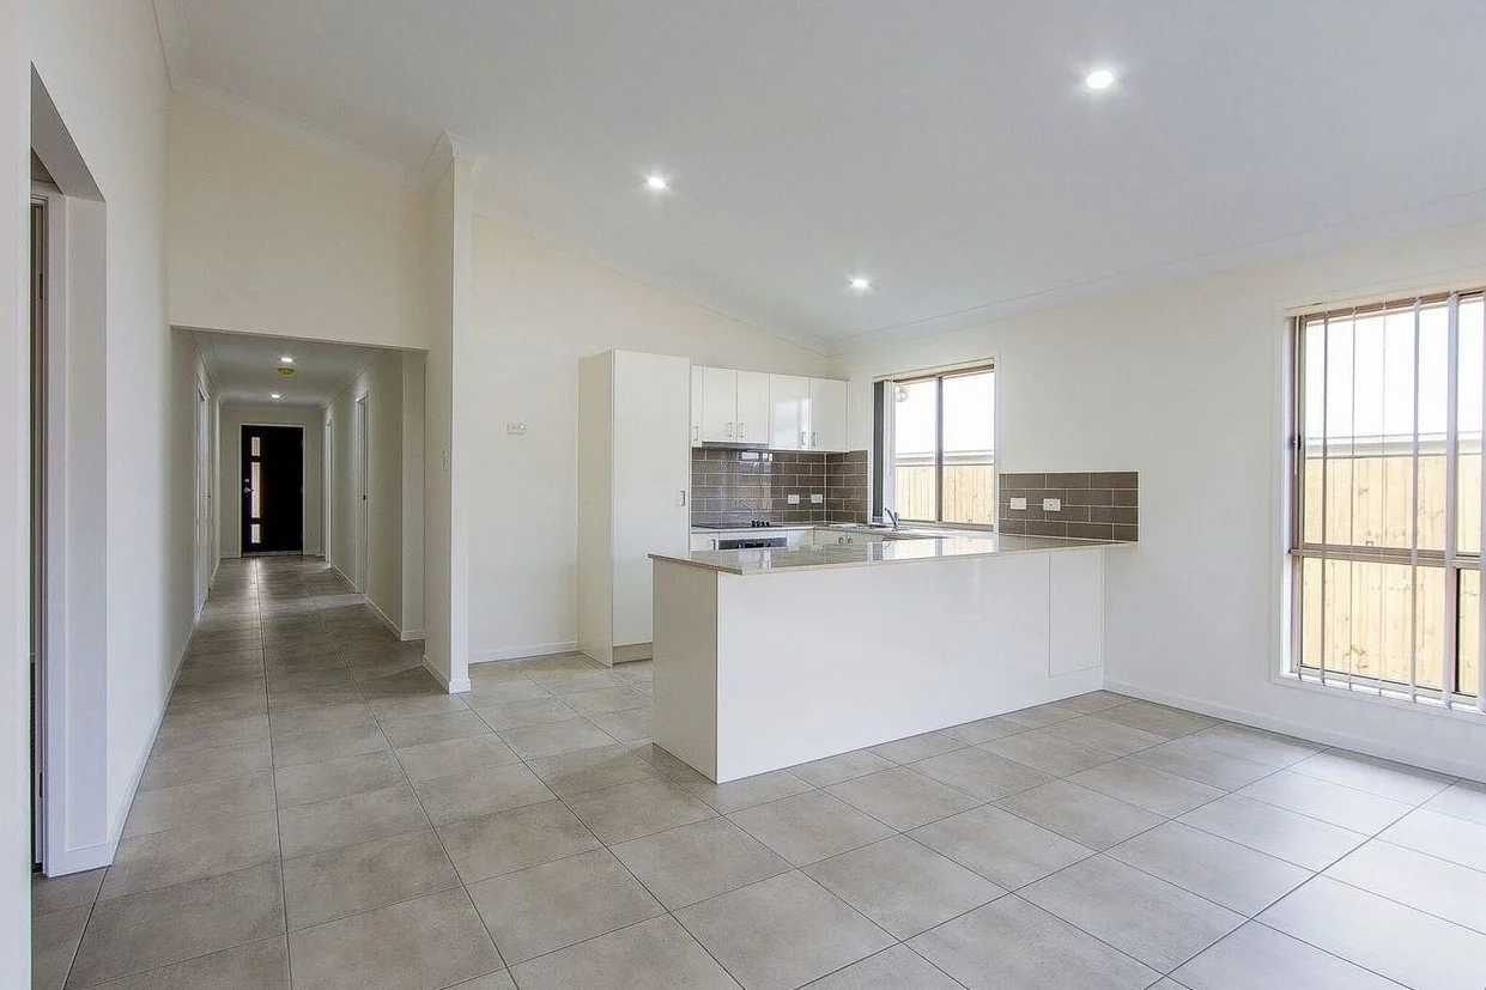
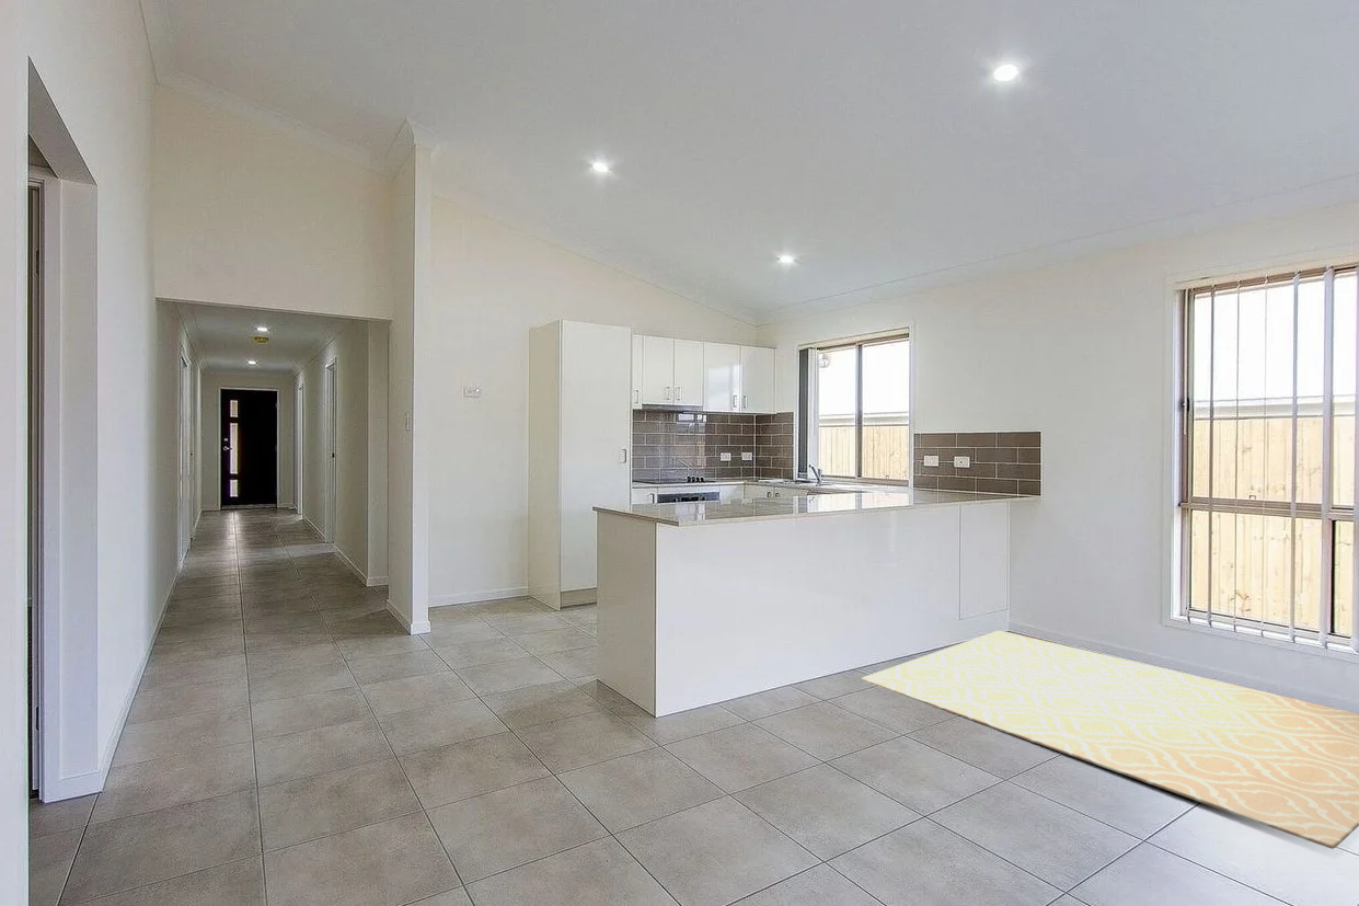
+ rug [861,629,1359,850]
